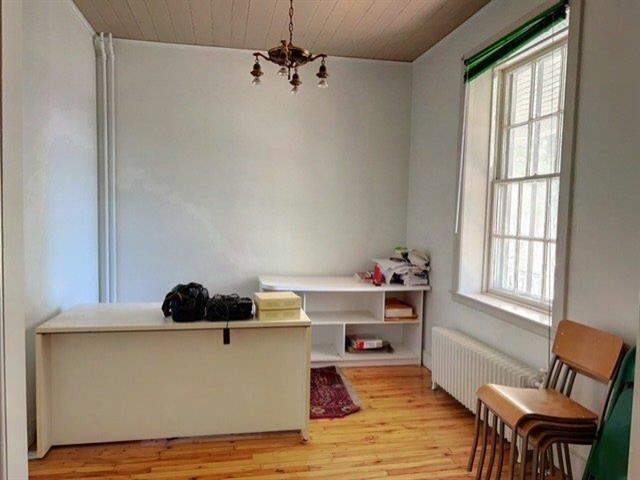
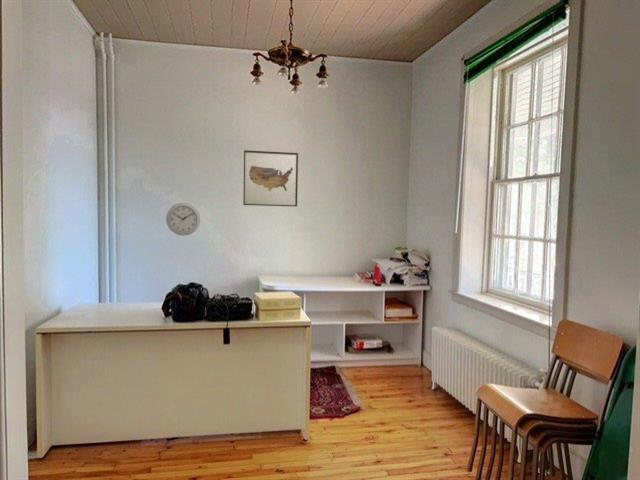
+ wall clock [165,202,201,236]
+ wall art [242,149,299,207]
